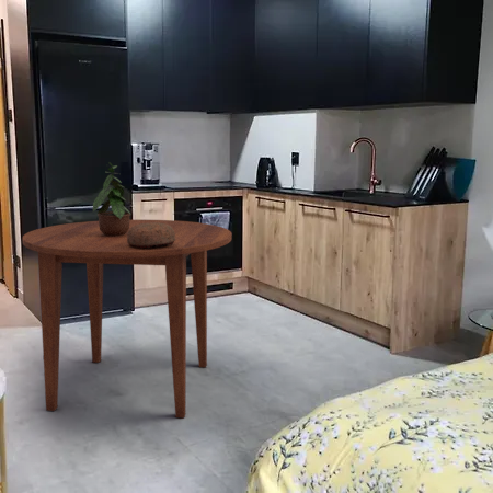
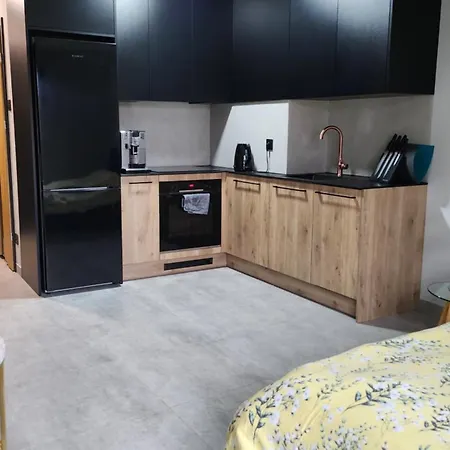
- potted plant [91,161,133,237]
- dining table [22,219,233,419]
- decorative bowl [127,222,175,248]
